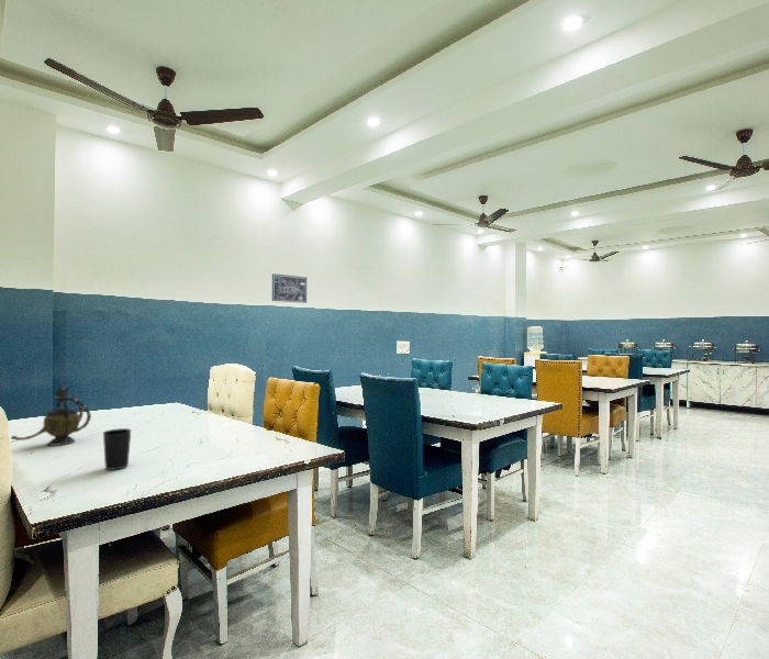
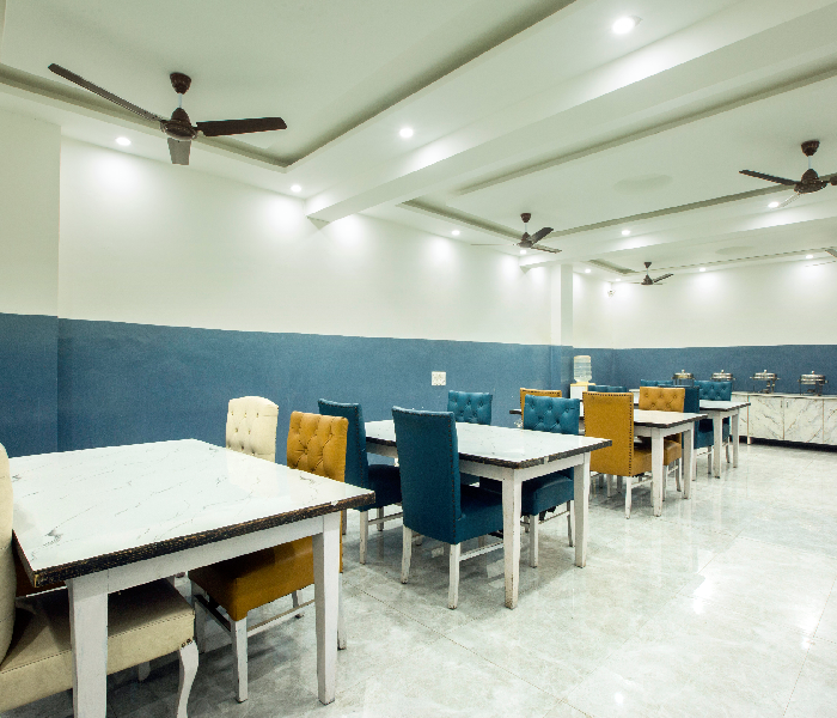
- cup [102,427,132,471]
- wall art [271,272,308,304]
- teapot [10,384,92,447]
